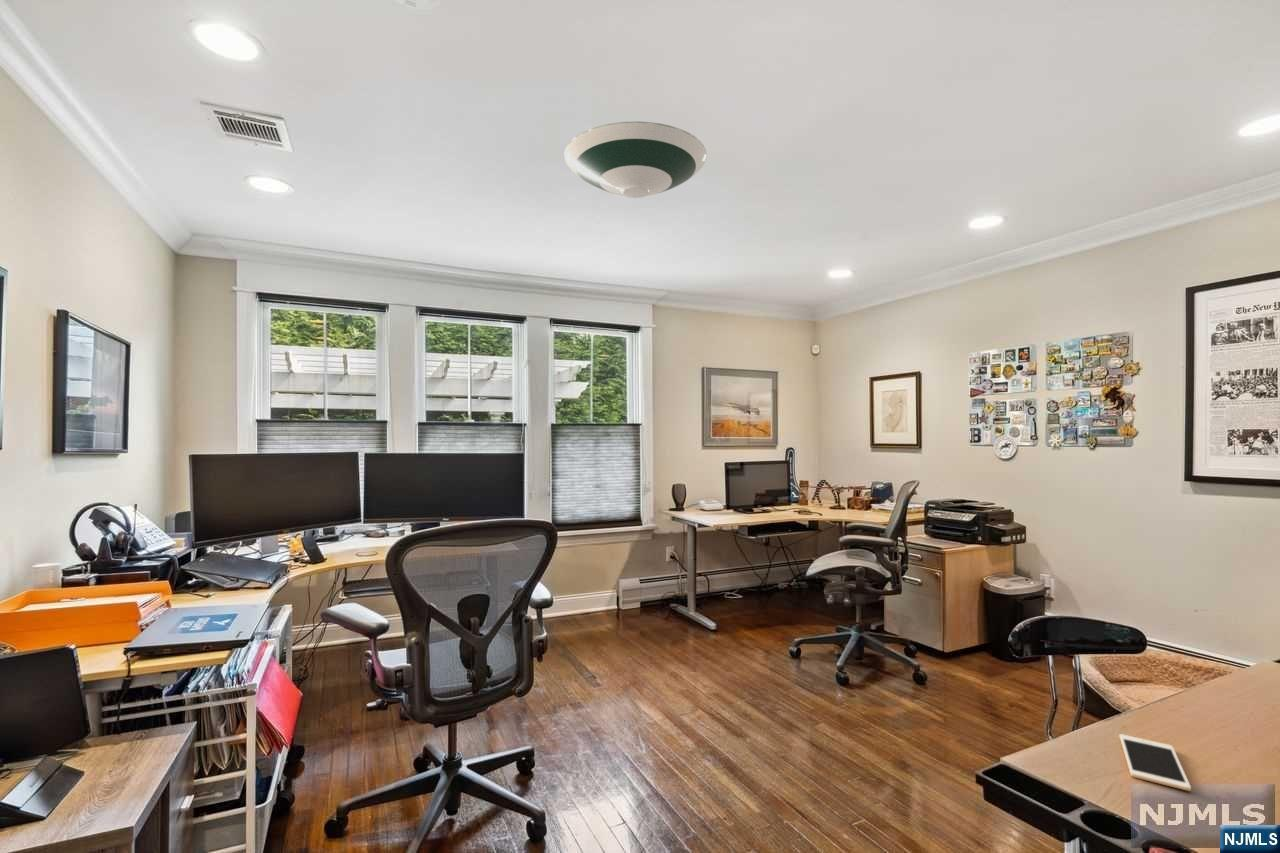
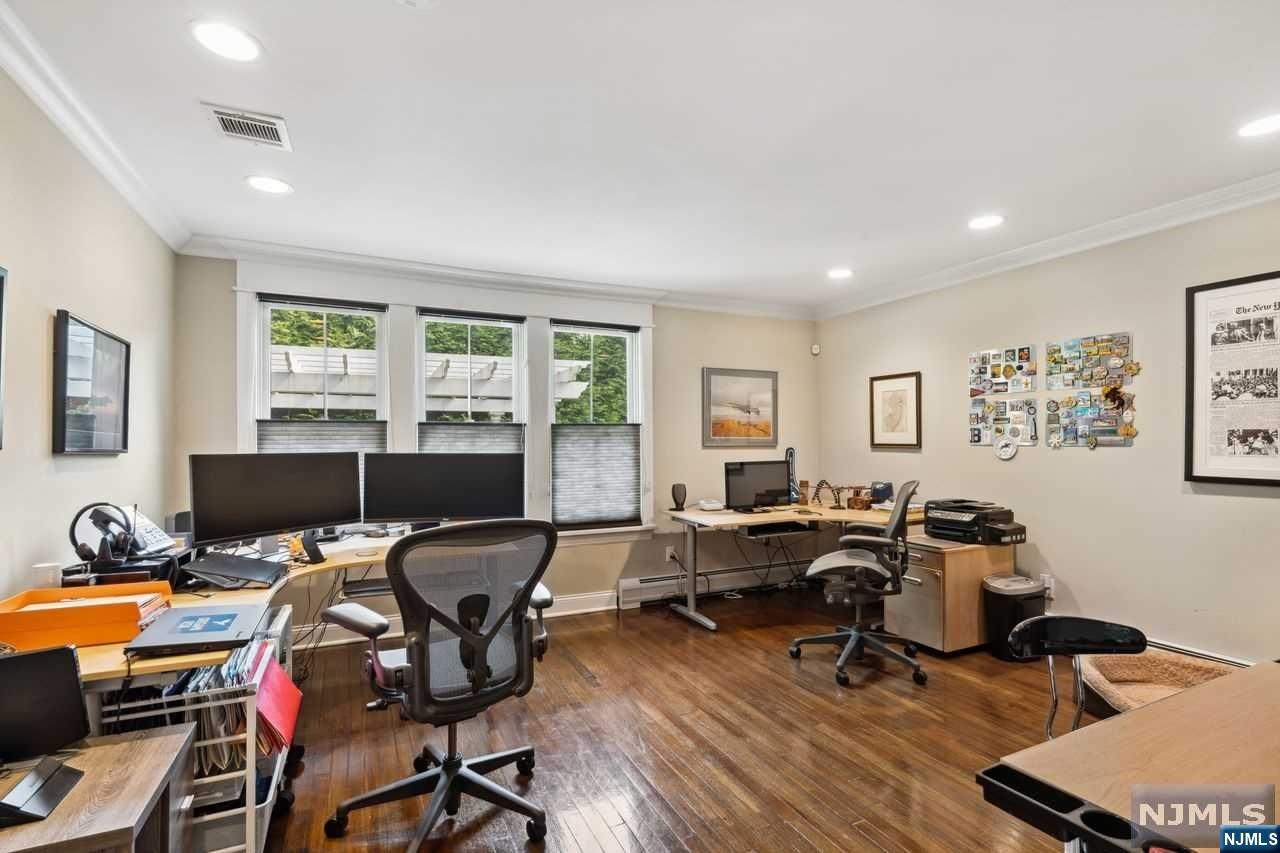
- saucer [563,120,708,199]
- cell phone [1118,733,1192,792]
